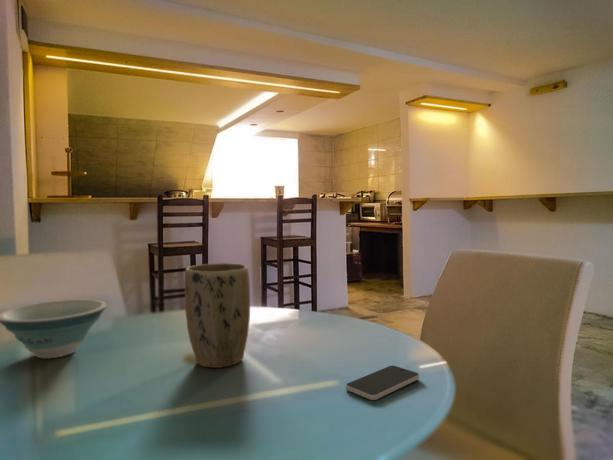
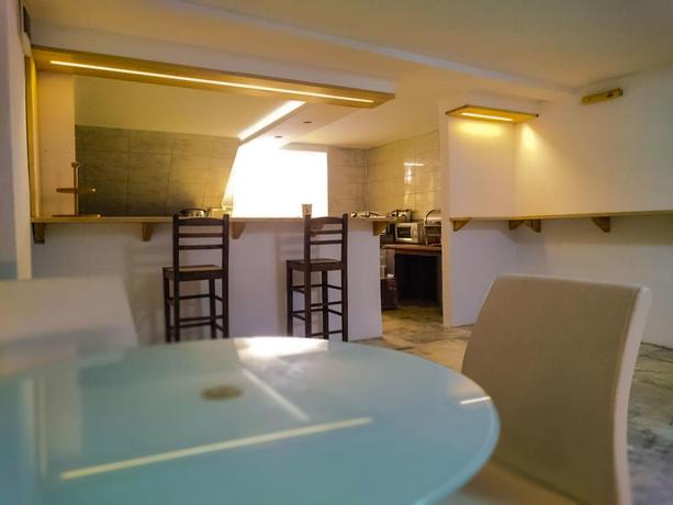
- bowl [0,299,108,359]
- smartphone [345,365,420,401]
- plant pot [184,262,251,369]
